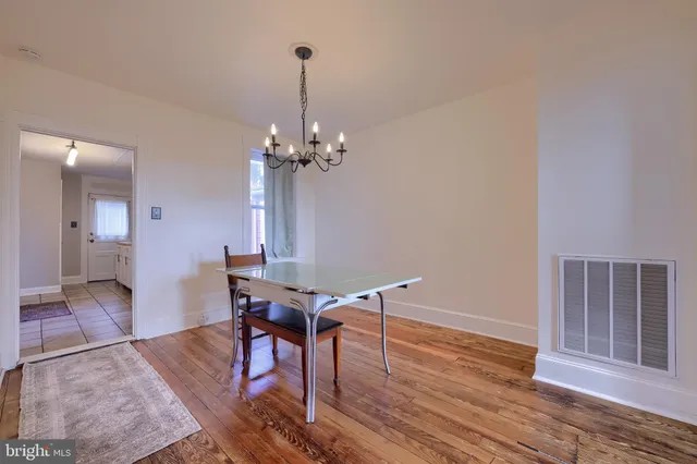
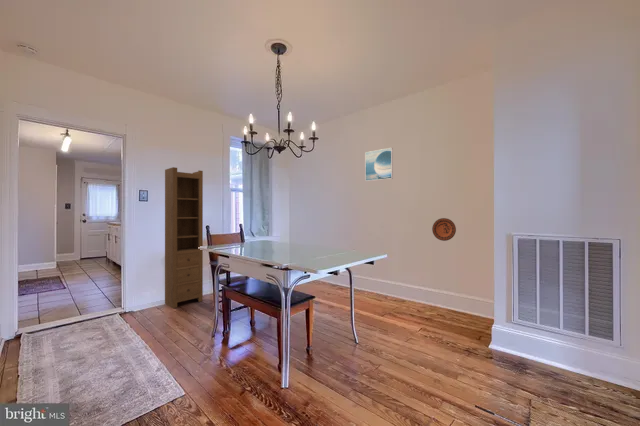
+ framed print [364,147,394,182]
+ shelving unit [164,166,204,309]
+ decorative plate [431,217,457,242]
